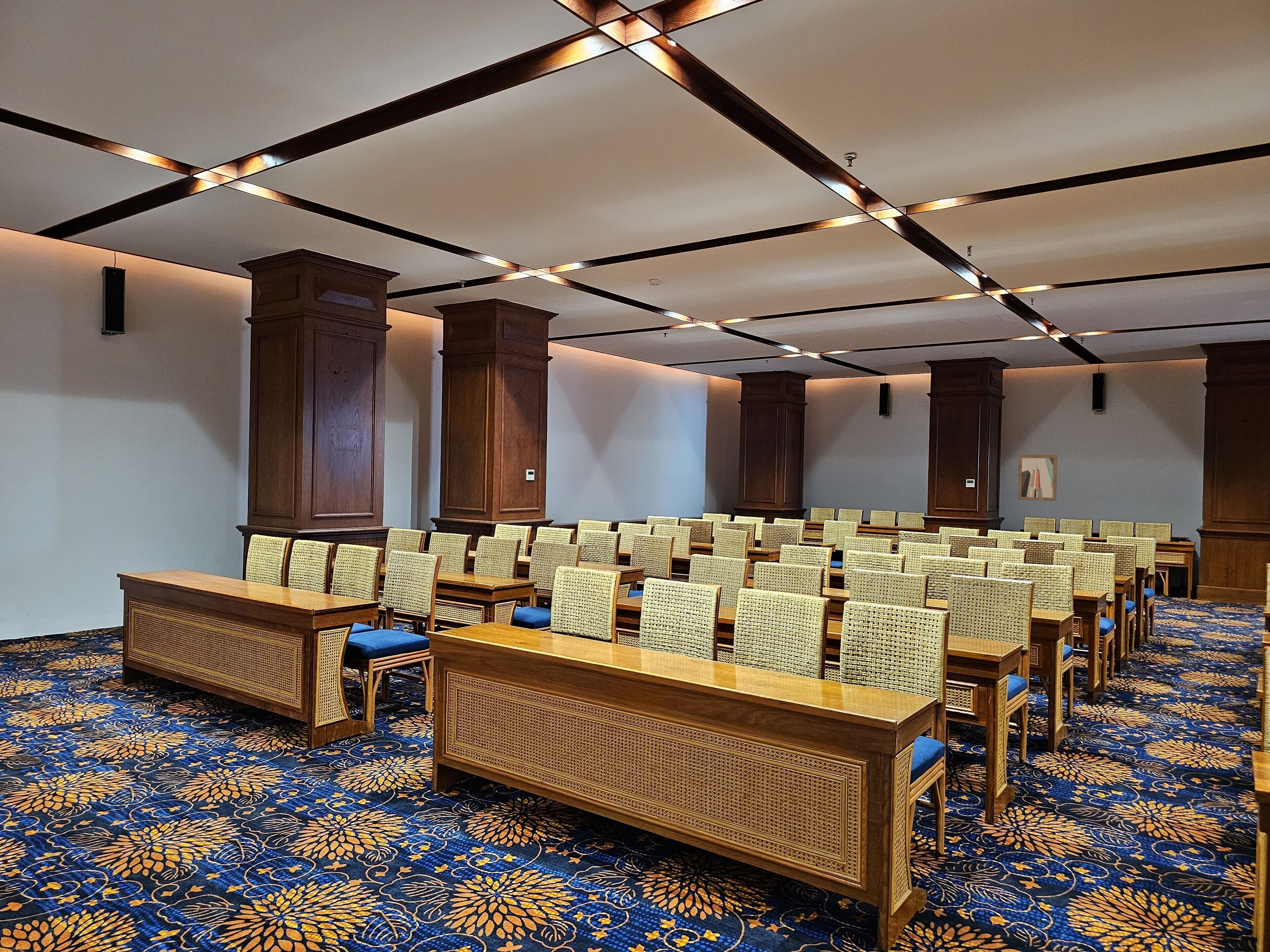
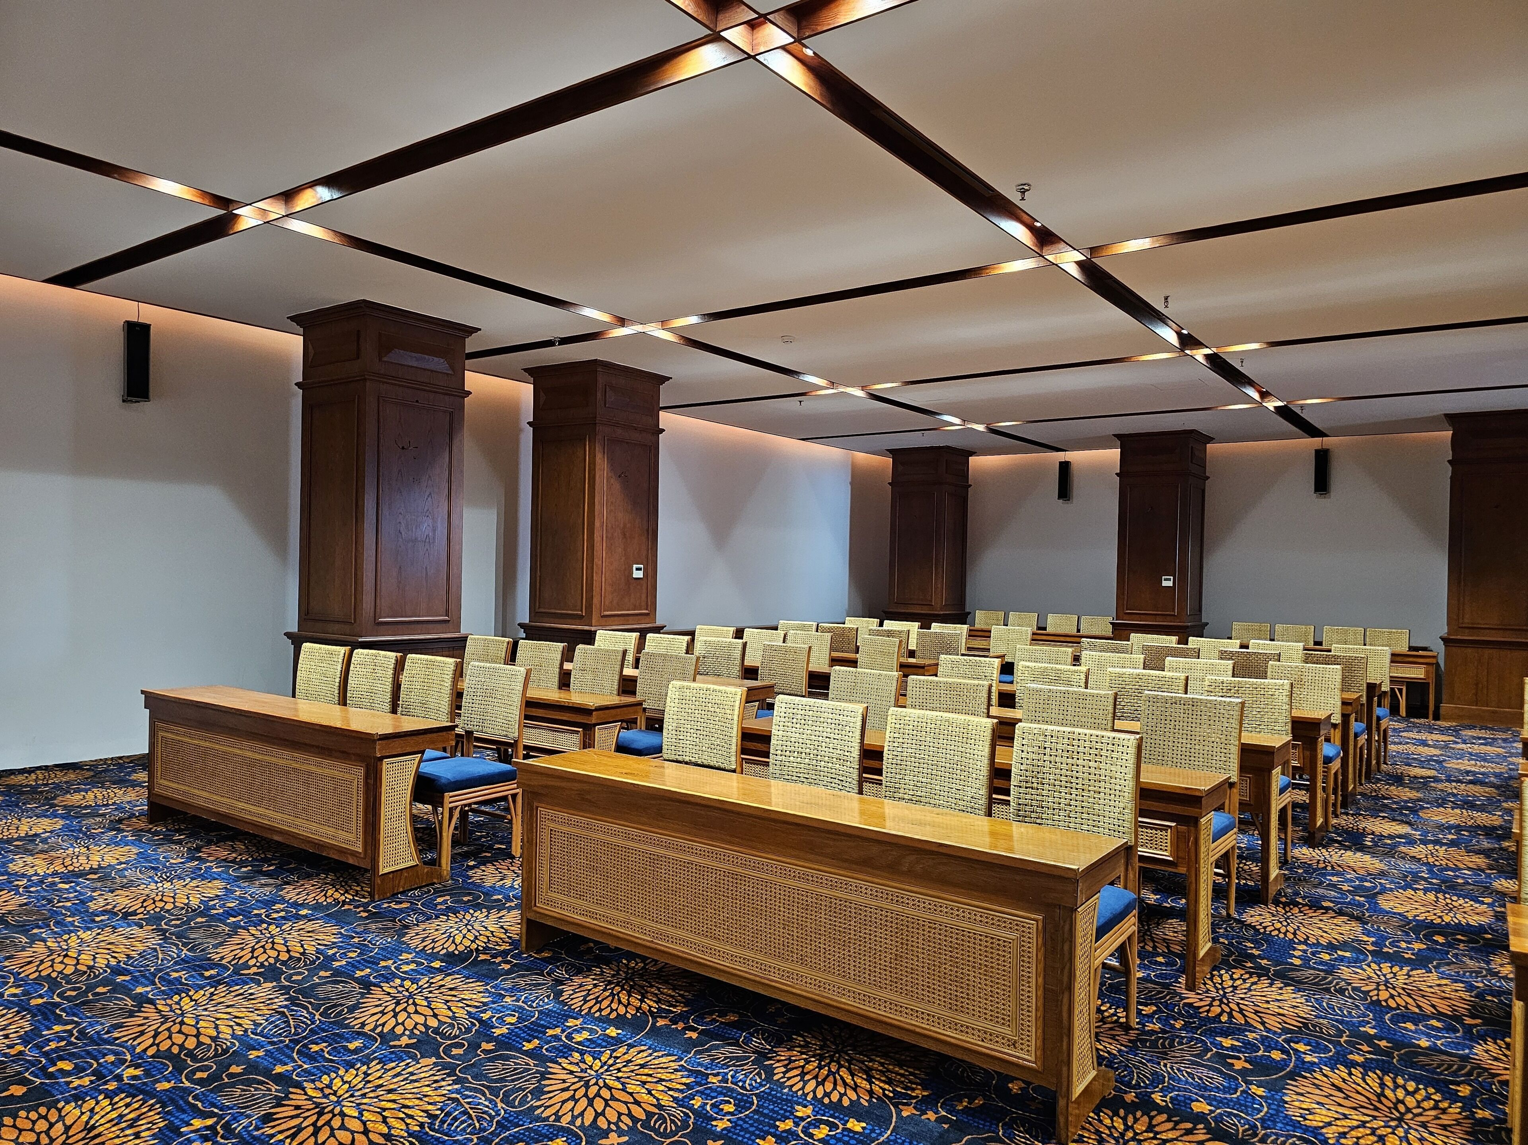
- wall art [1018,455,1057,501]
